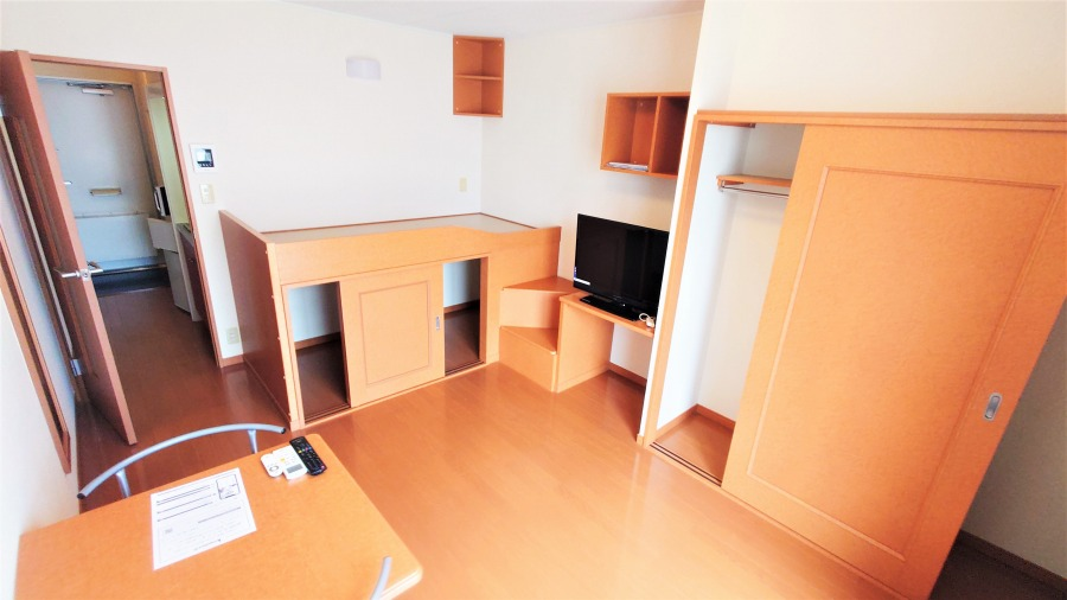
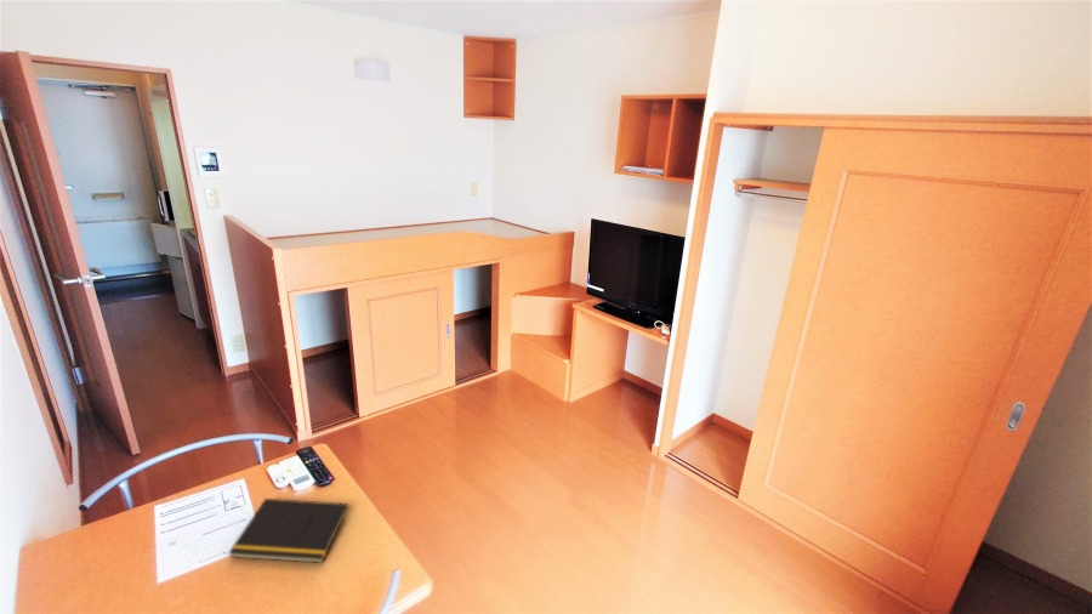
+ notepad [227,498,349,564]
